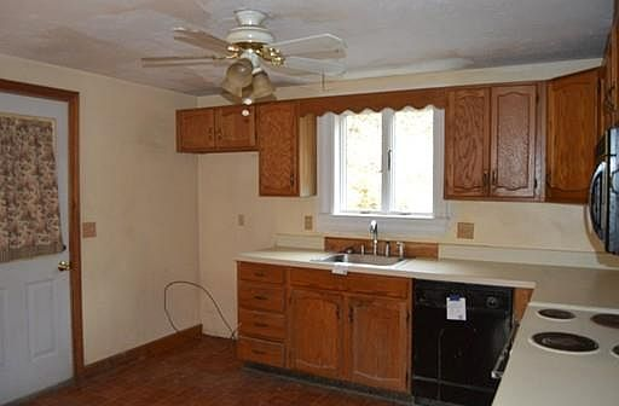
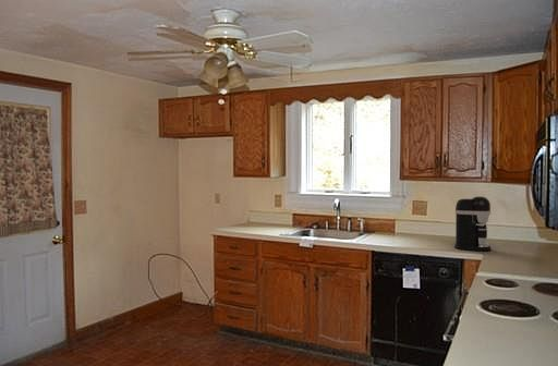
+ coffee maker [453,195,492,252]
